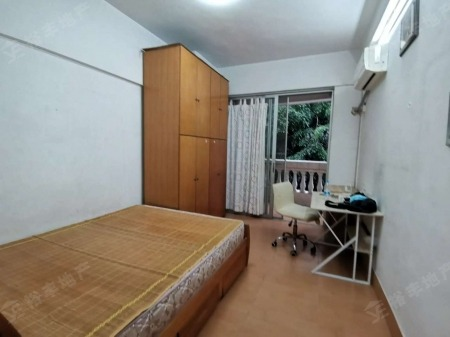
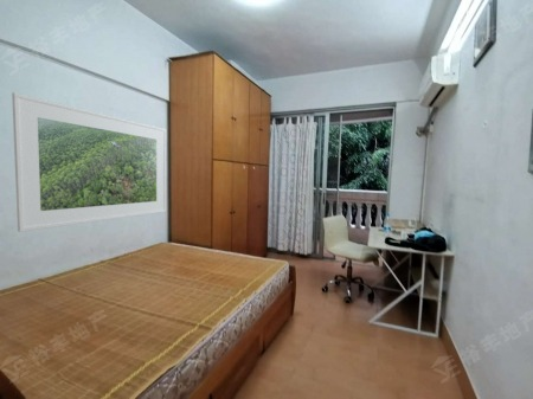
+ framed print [11,91,167,233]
